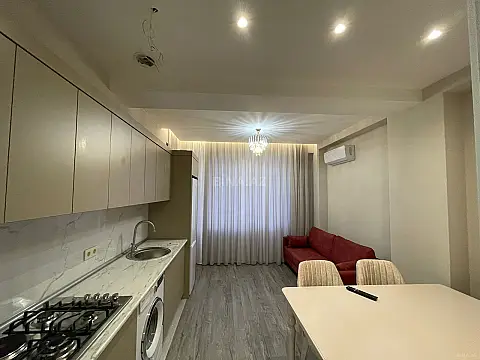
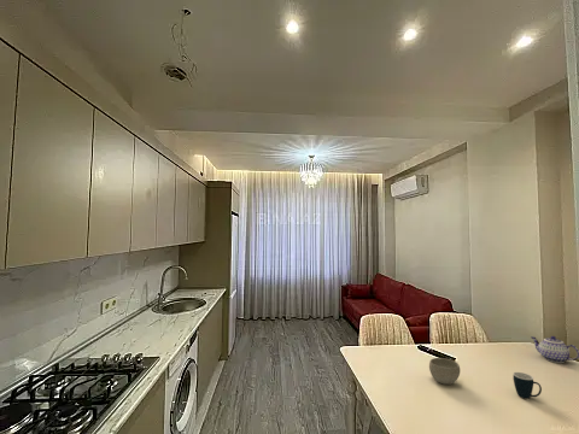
+ teapot [530,335,579,364]
+ mug [513,371,543,400]
+ bowl [428,357,461,386]
